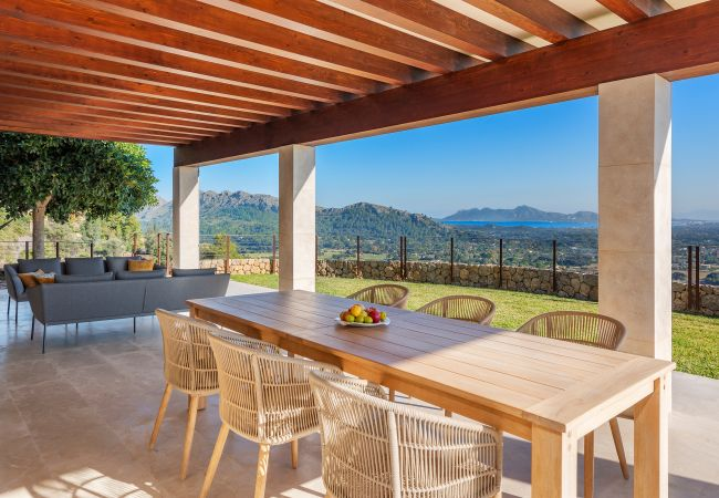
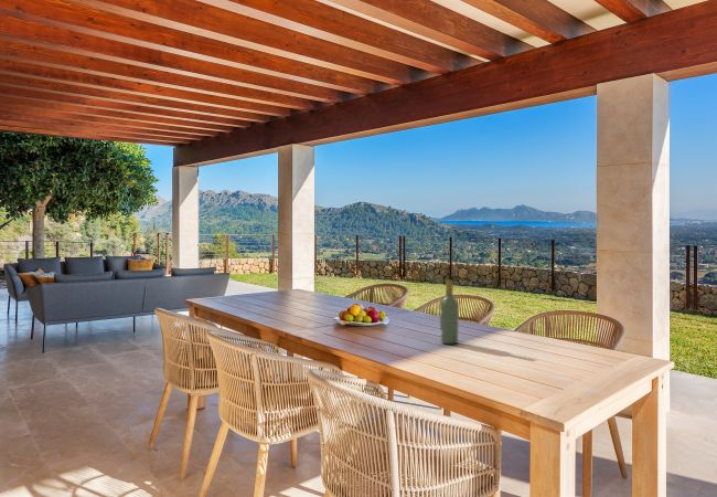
+ wine bottle [439,279,460,345]
